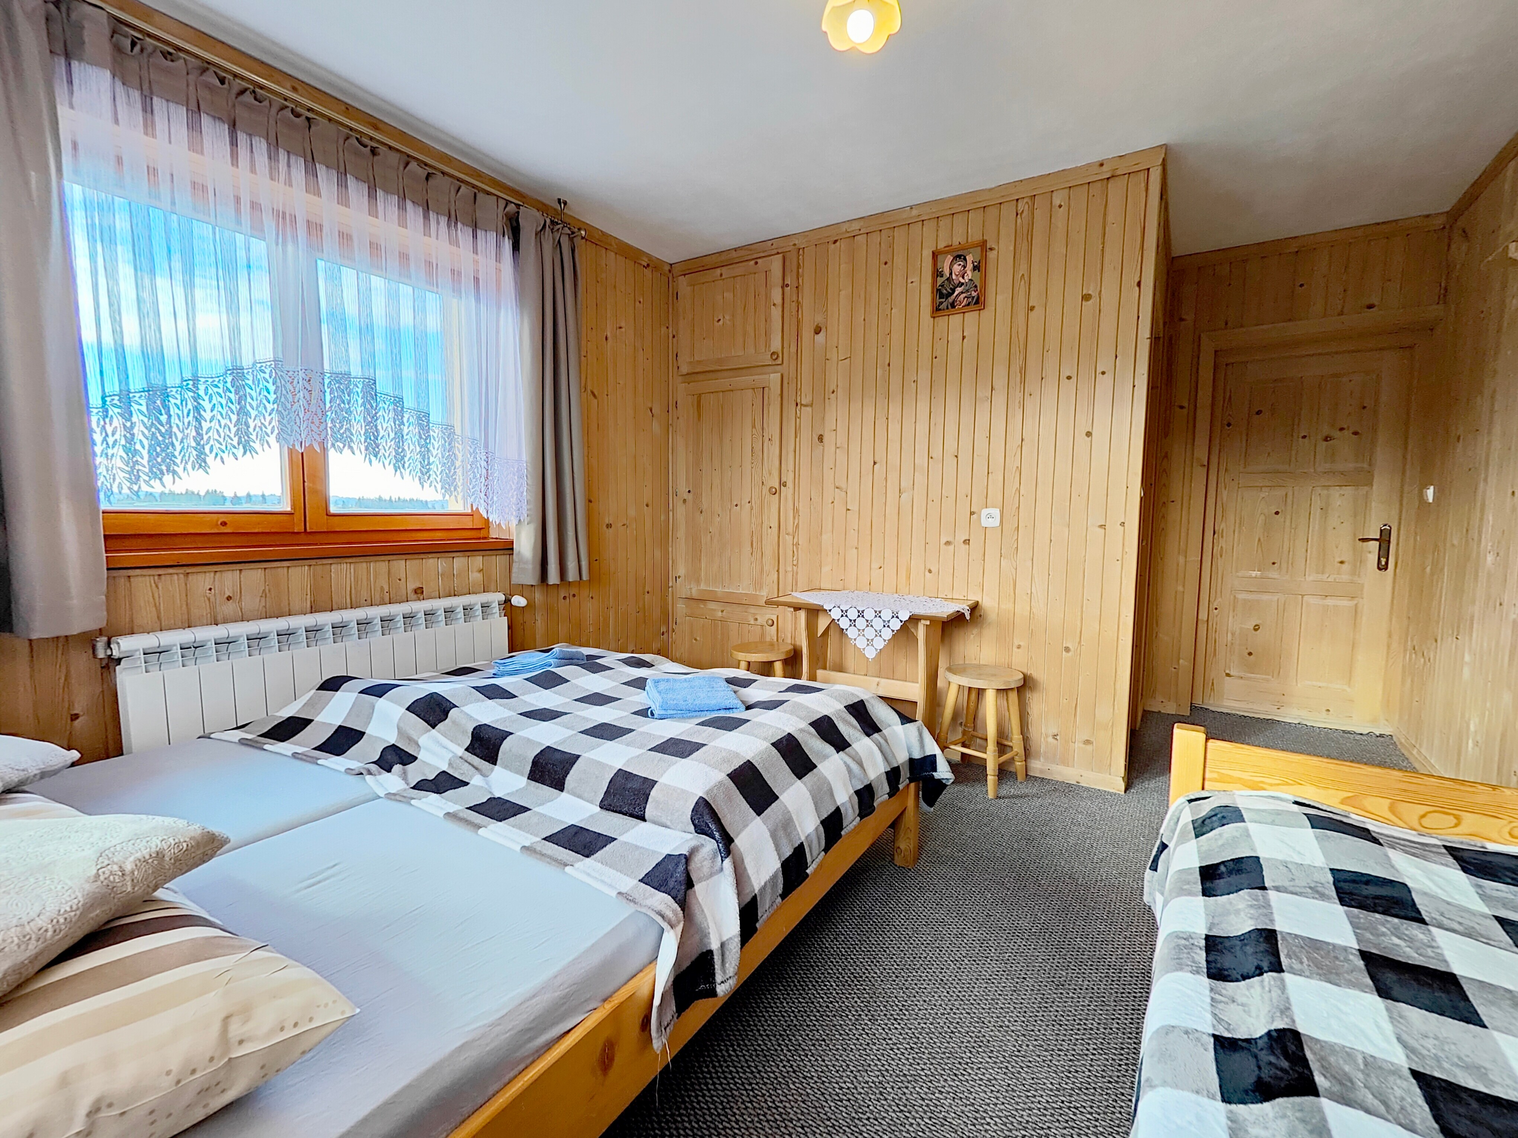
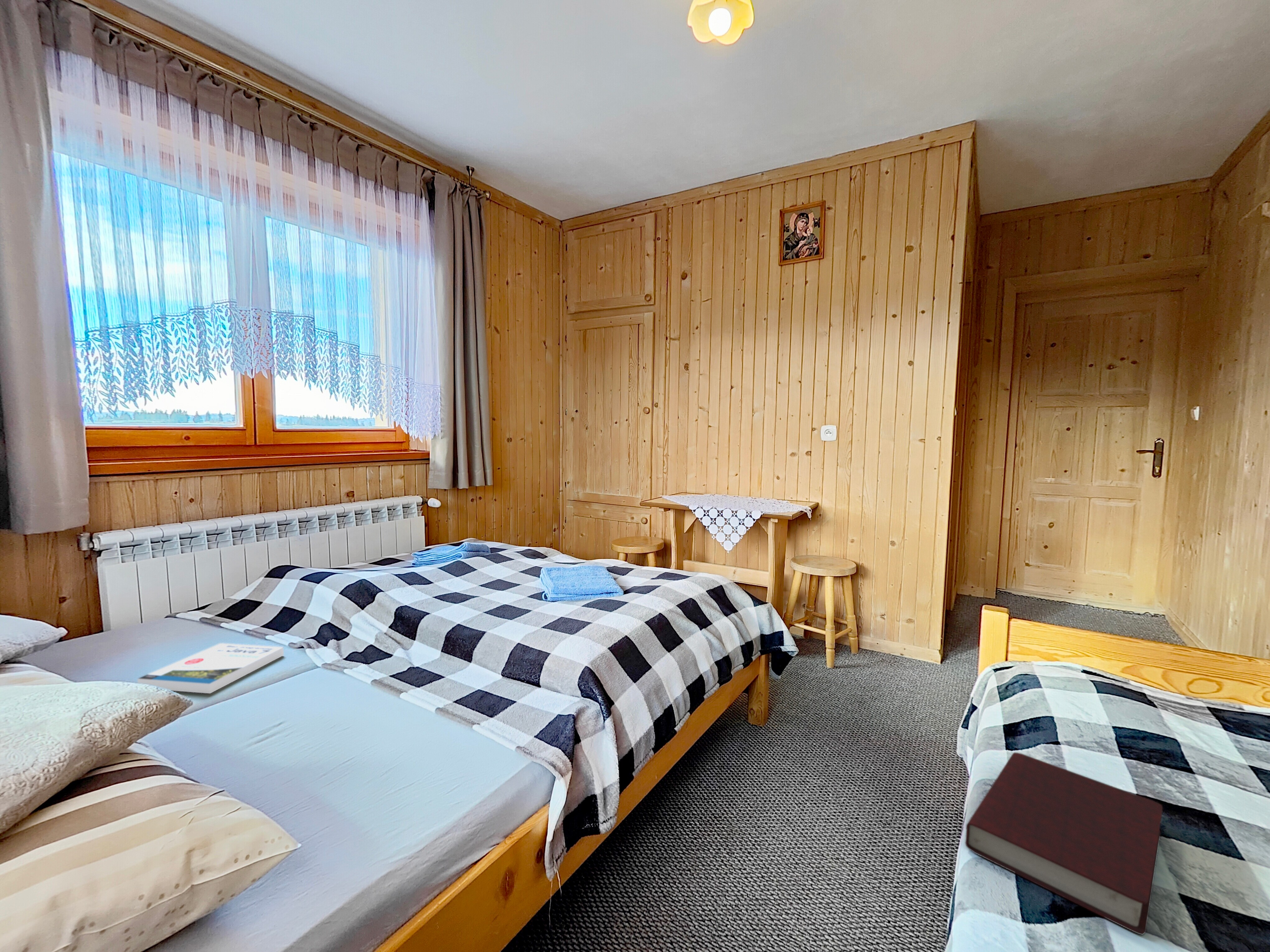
+ book [137,643,284,694]
+ book [965,752,1163,935]
